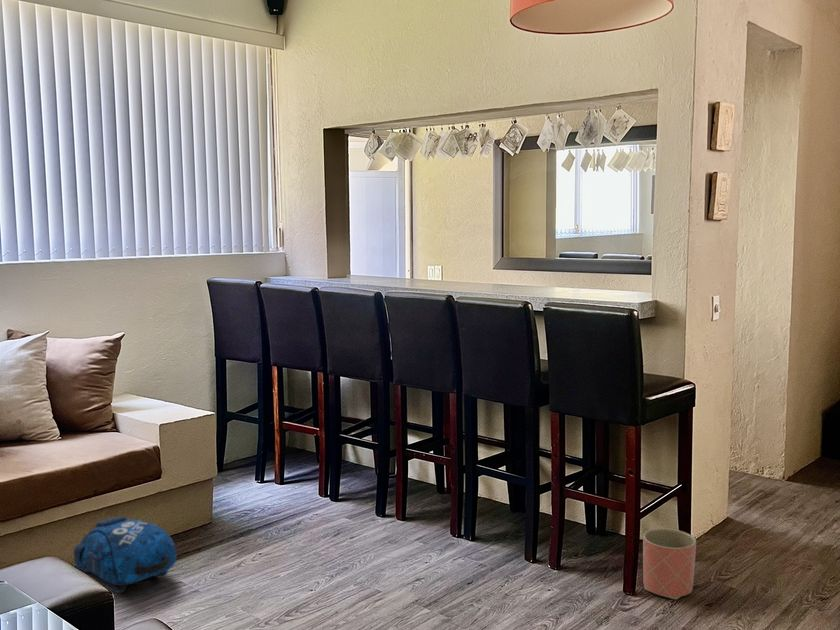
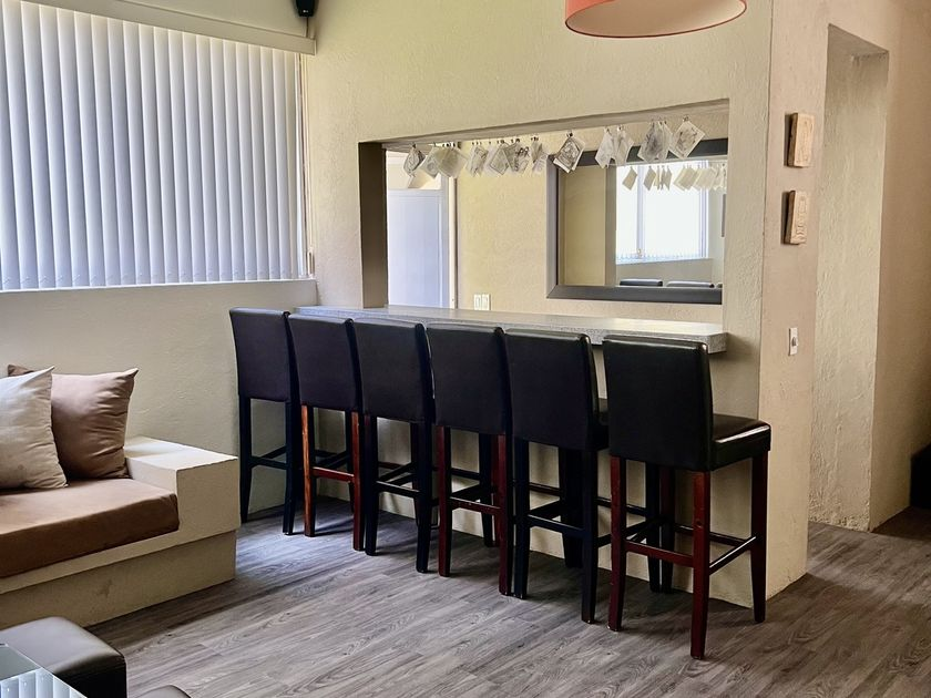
- planter [642,527,697,600]
- backpack [73,516,178,594]
